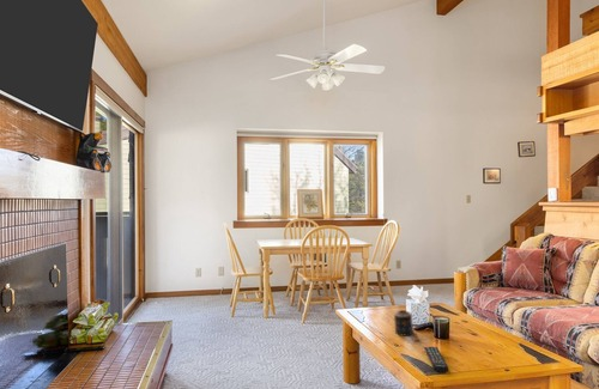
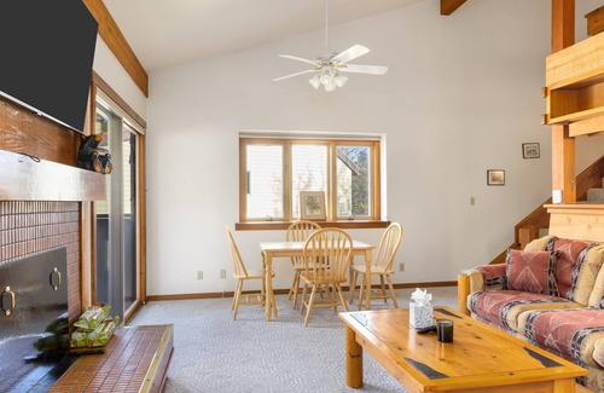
- remote control [423,346,449,373]
- candle [393,309,417,338]
